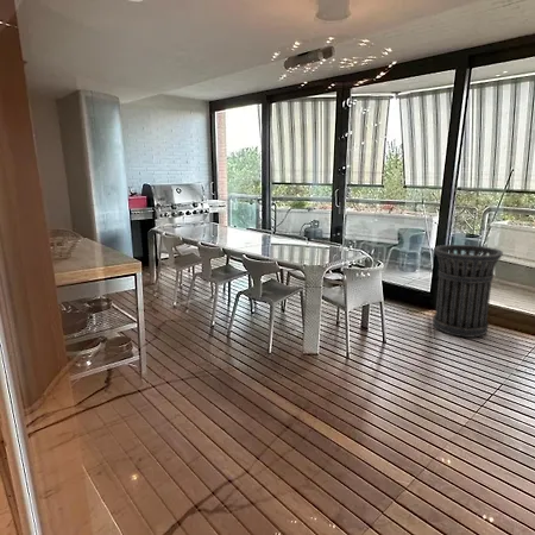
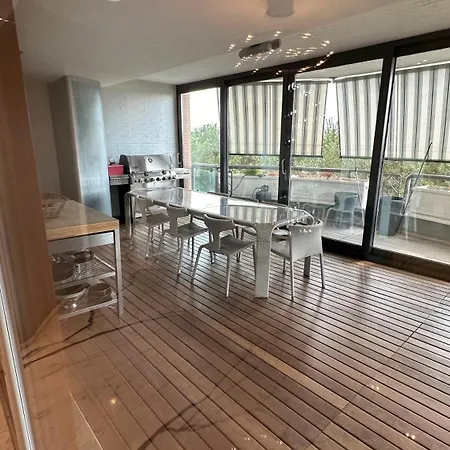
- trash can [432,244,504,339]
